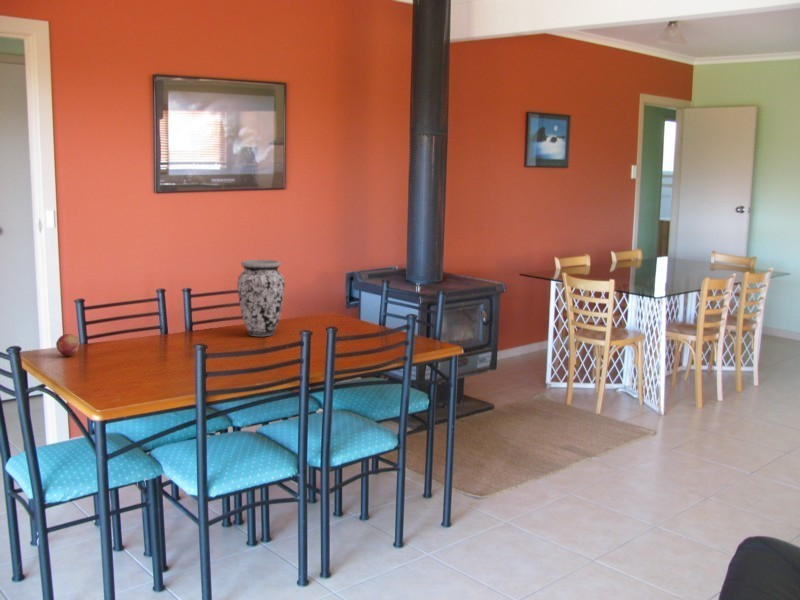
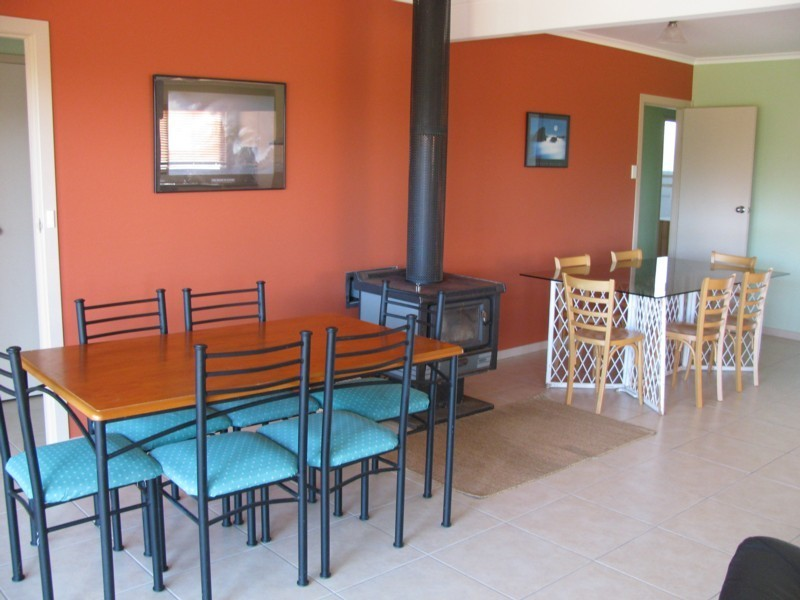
- fruit [55,333,80,357]
- vase [236,259,286,337]
